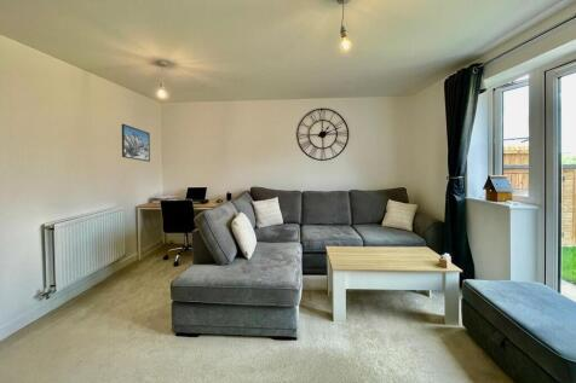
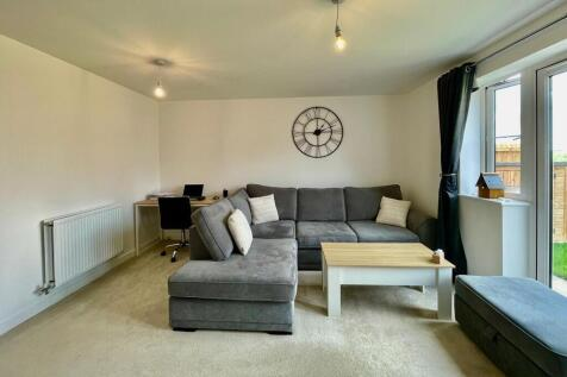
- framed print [121,123,151,163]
